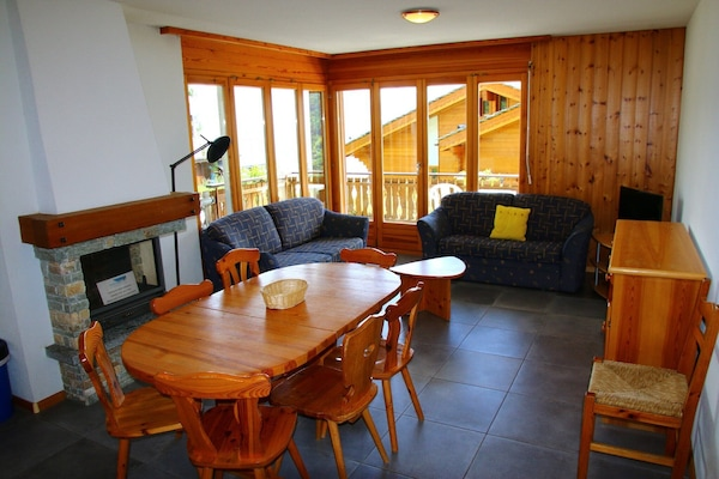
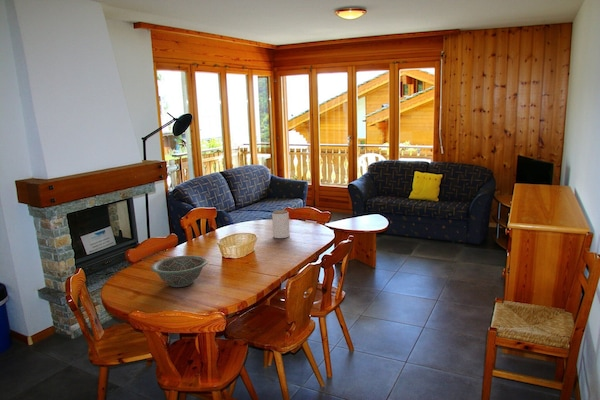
+ jar [271,209,291,239]
+ decorative bowl [150,254,209,288]
